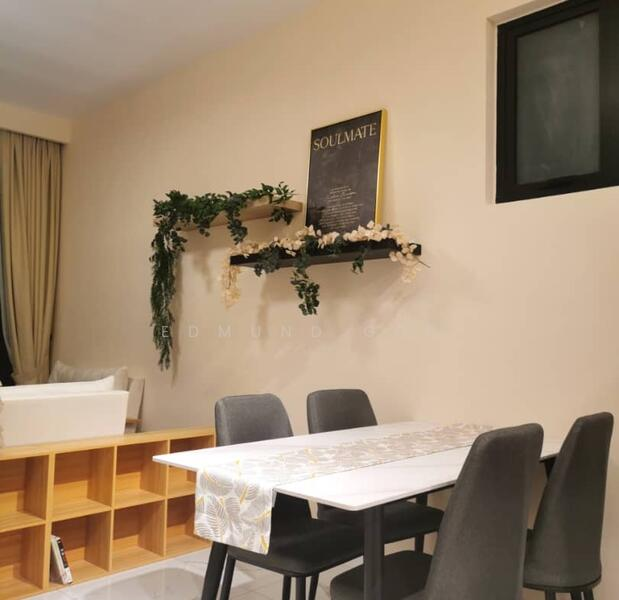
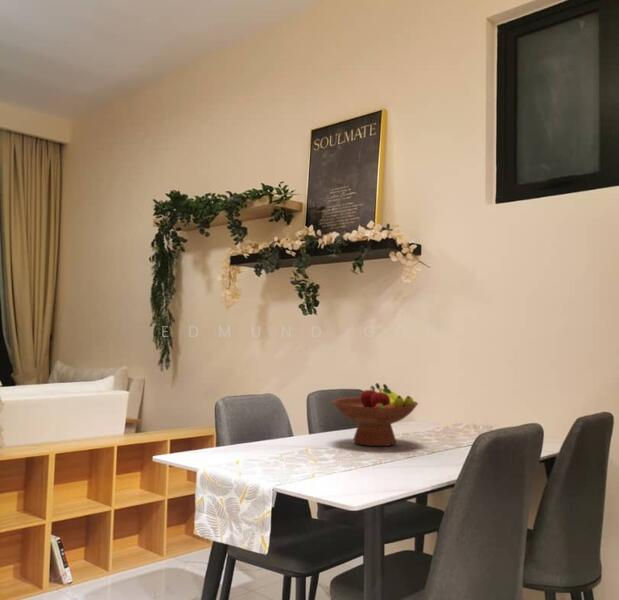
+ fruit bowl [331,382,419,447]
